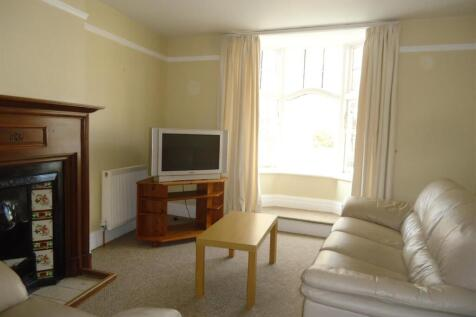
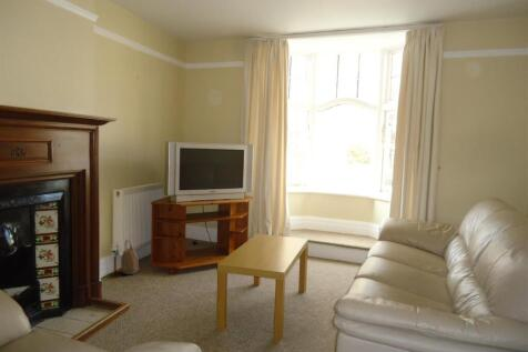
+ basket [120,238,140,275]
